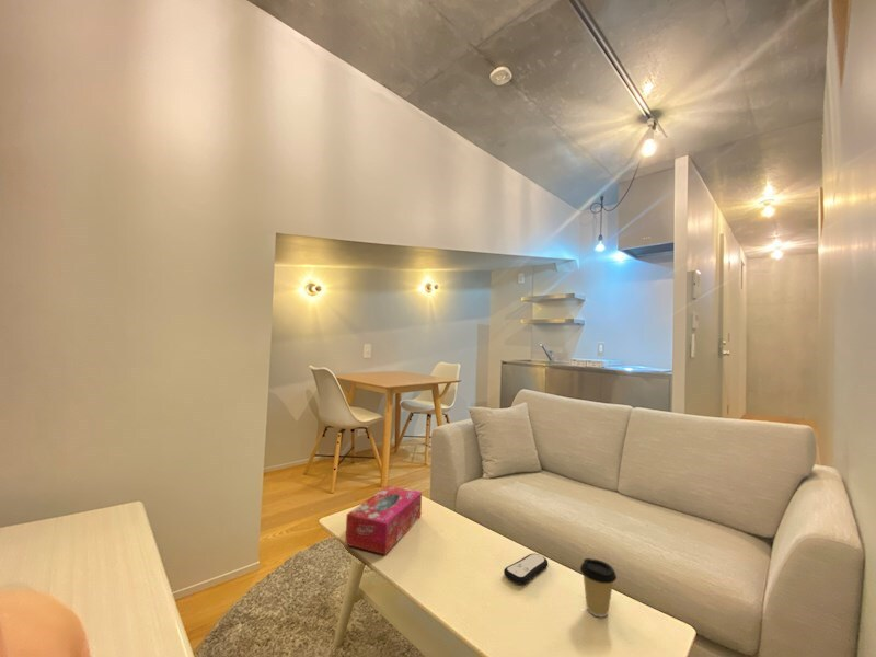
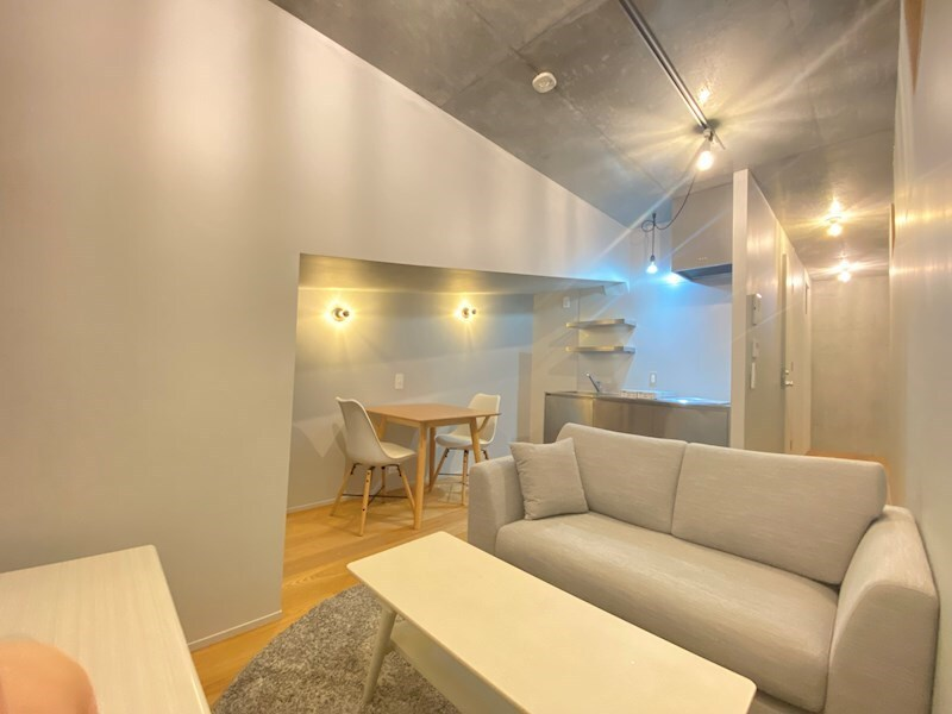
- remote control [503,553,549,585]
- tissue box [344,485,423,556]
- coffee cup [579,557,618,618]
